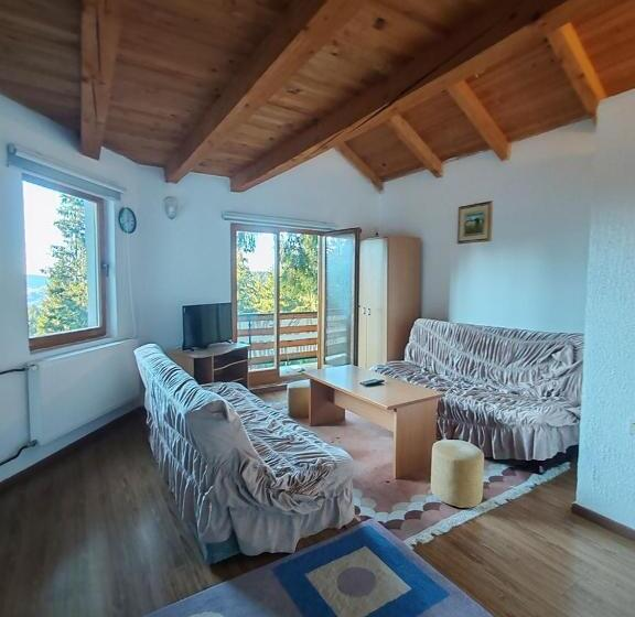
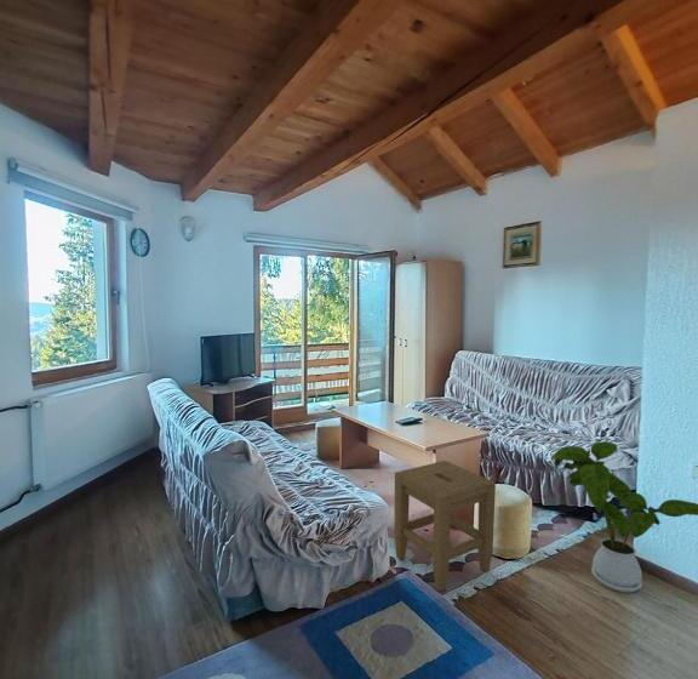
+ house plant [549,440,698,594]
+ stool [393,460,497,593]
